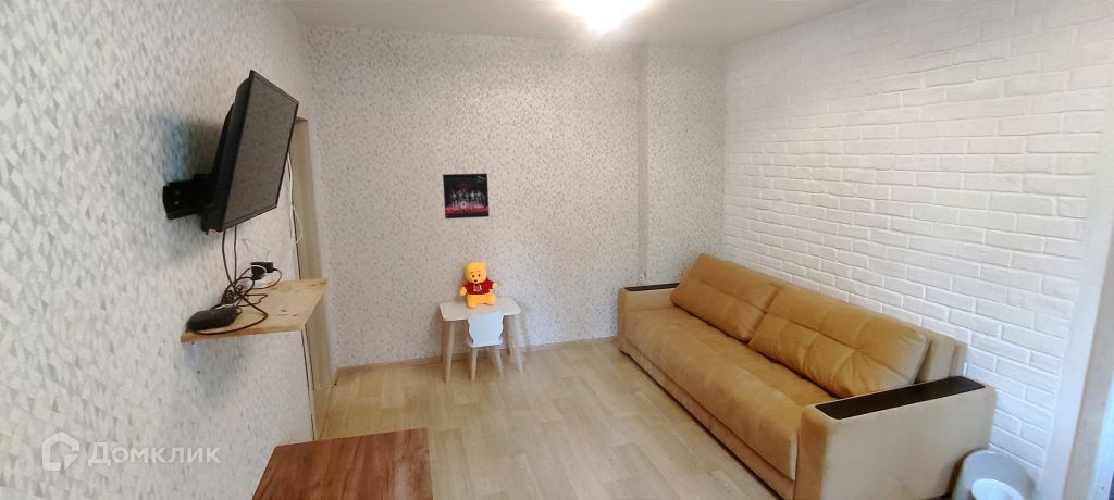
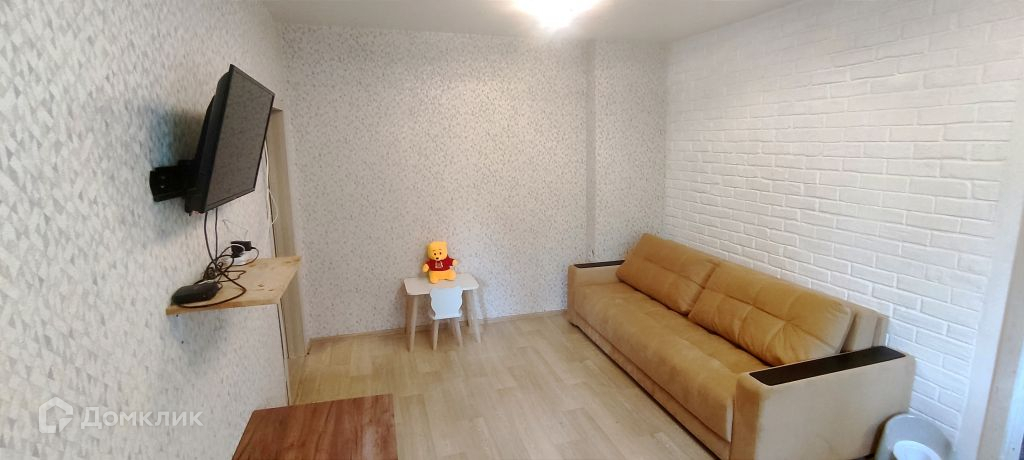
- album cover [442,173,491,220]
